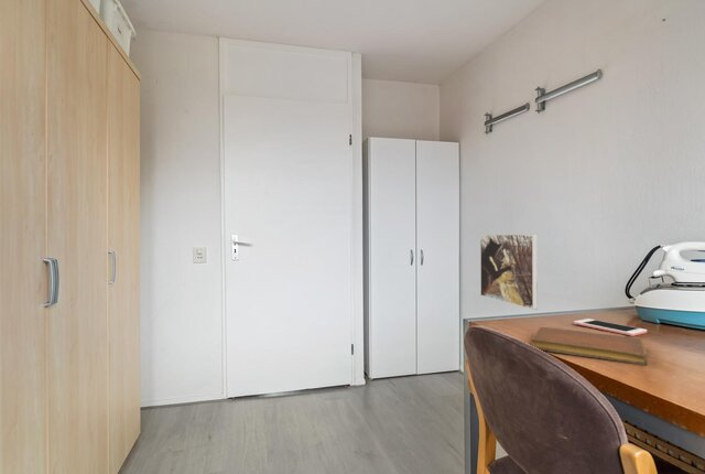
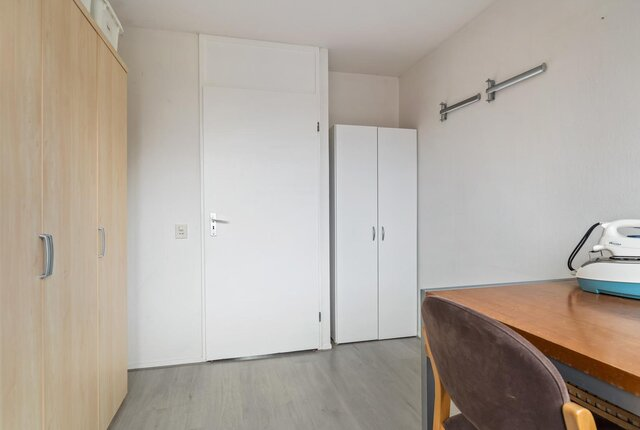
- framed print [479,234,539,311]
- cell phone [573,317,648,337]
- notebook [531,326,649,366]
